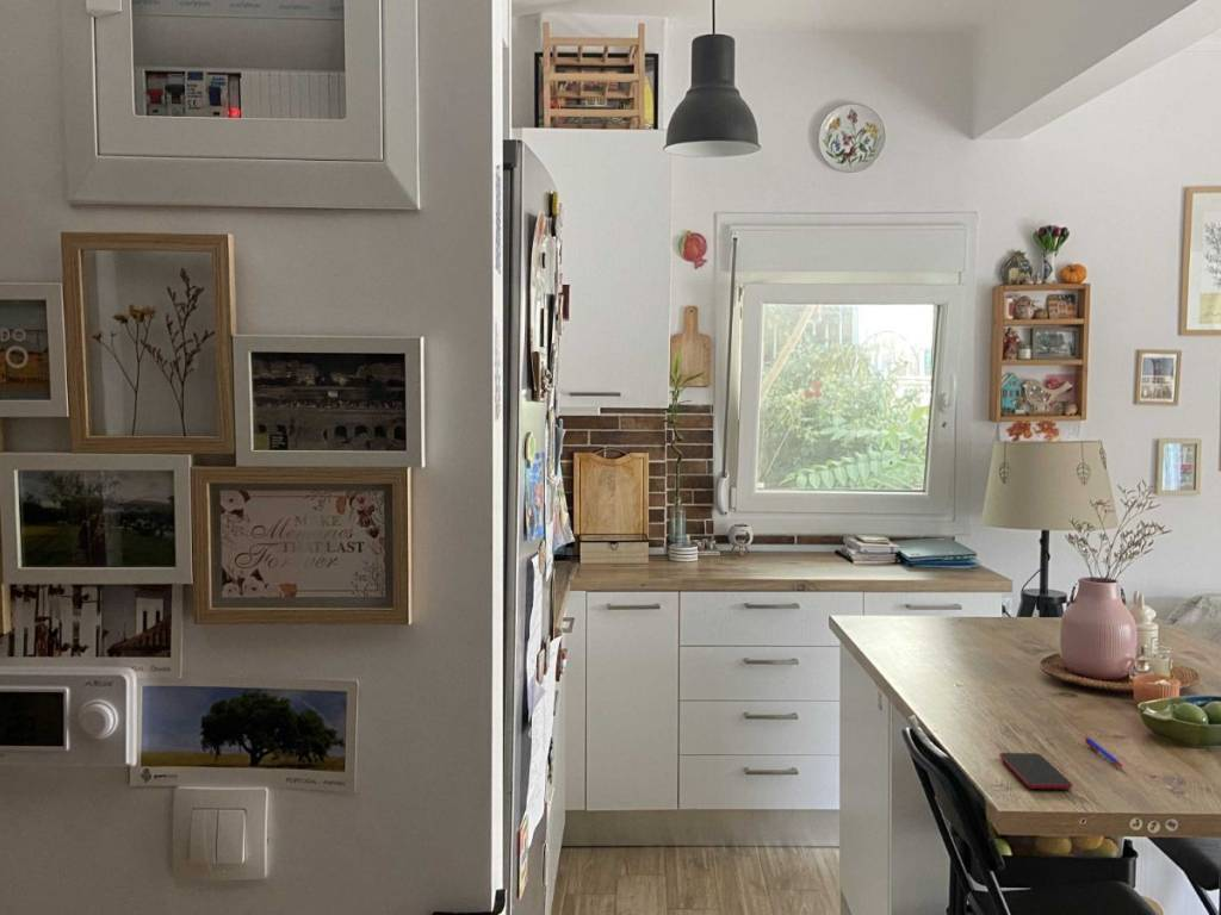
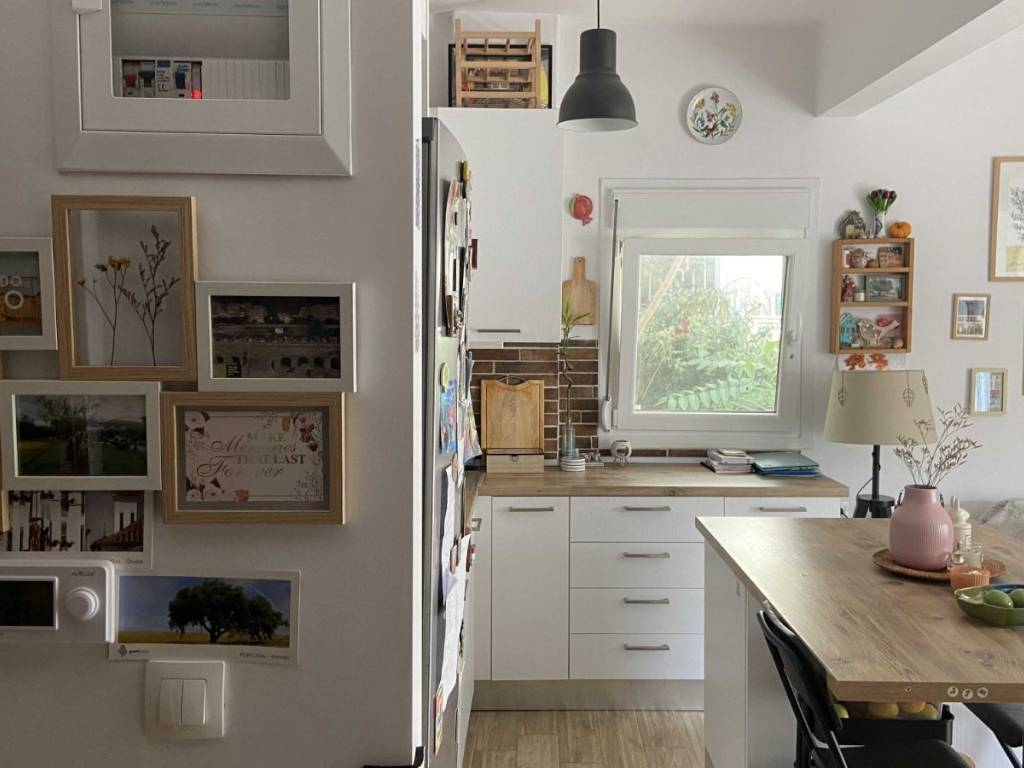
- pen [1083,735,1124,770]
- smartphone [998,752,1074,790]
